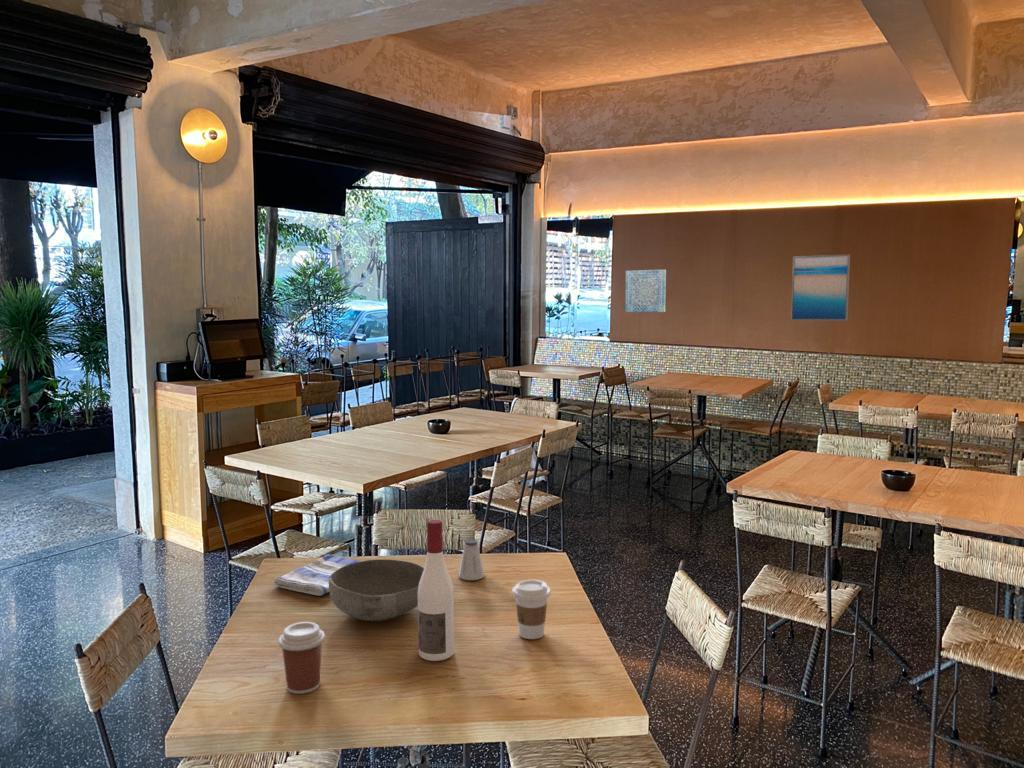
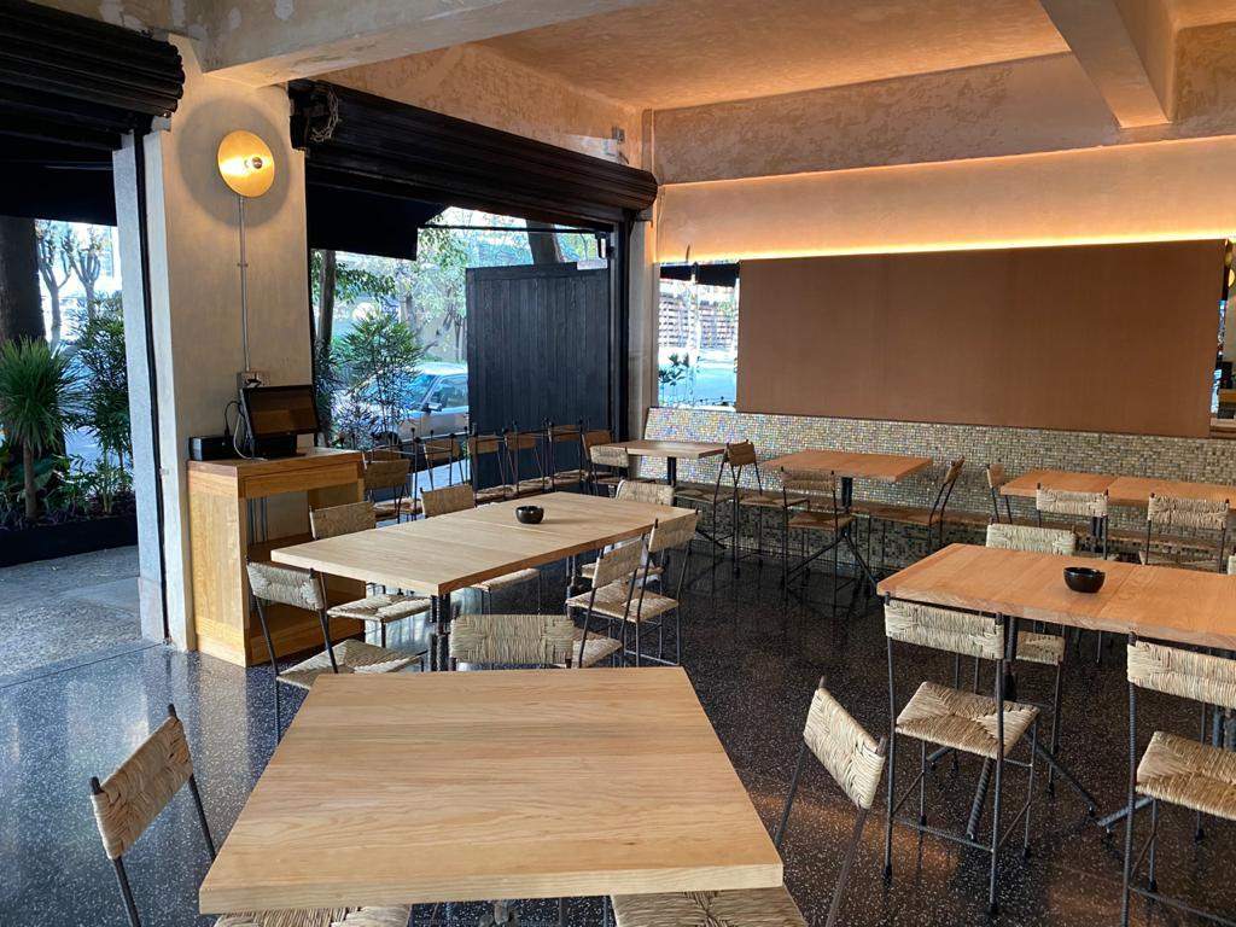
- wall art [790,253,851,322]
- wall art [624,269,667,313]
- saltshaker [458,538,485,581]
- coffee cup [512,579,551,640]
- dish towel [272,553,362,597]
- coffee cup [277,621,326,695]
- bowl [329,558,424,622]
- alcohol [417,519,455,662]
